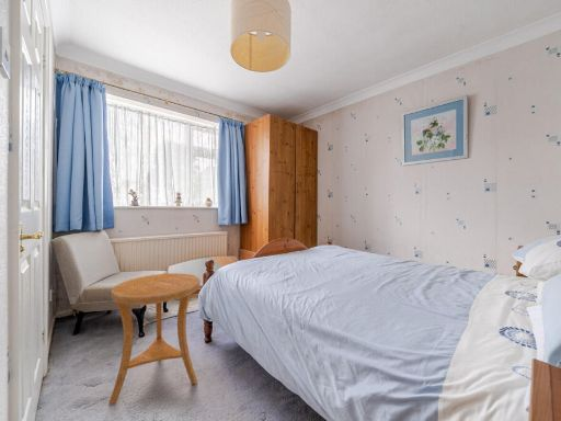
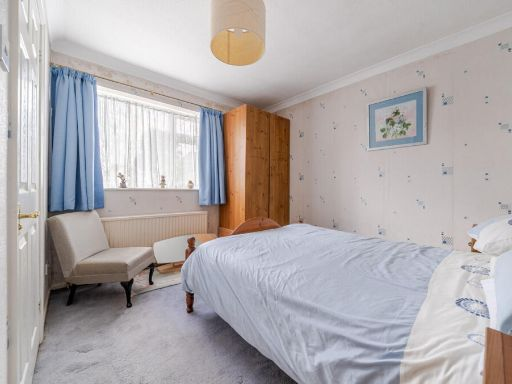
- side table [108,272,202,406]
